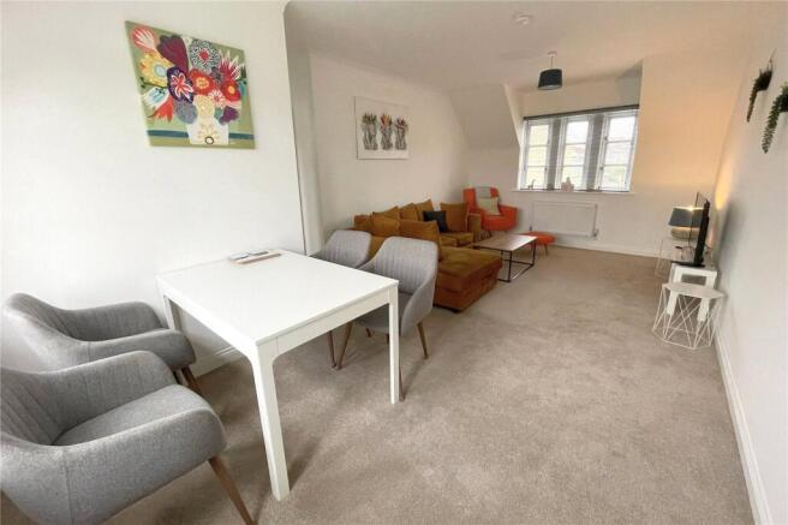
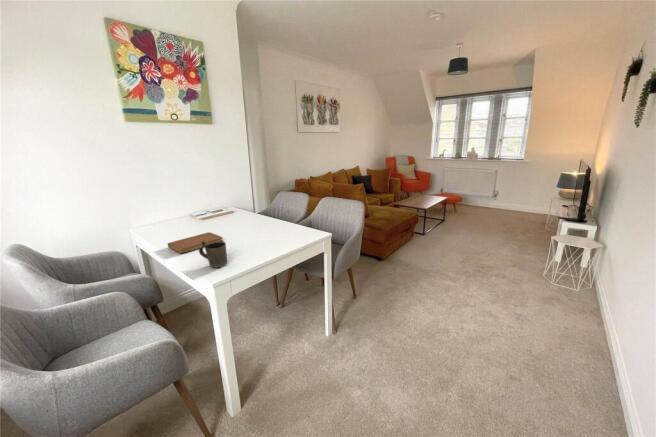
+ mug [198,241,228,269]
+ notebook [167,231,224,255]
